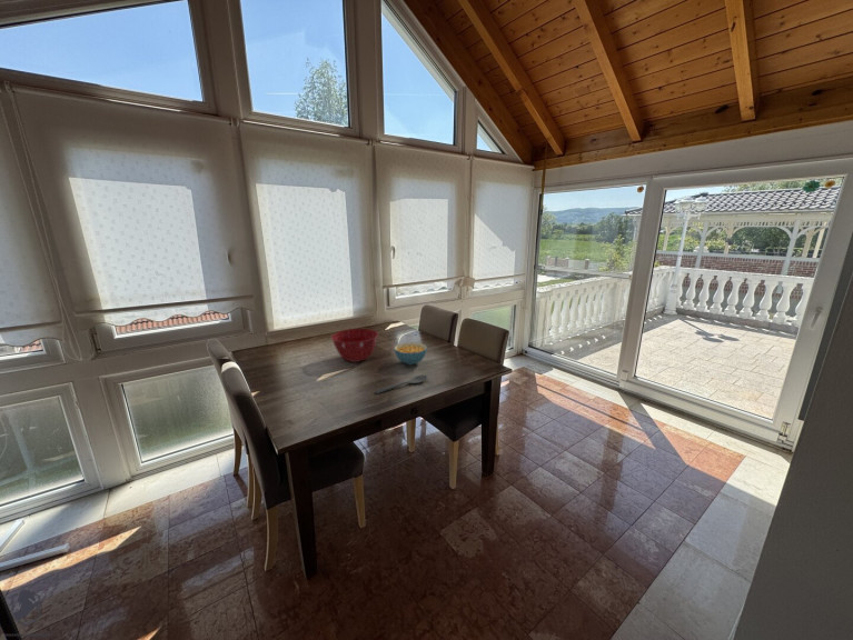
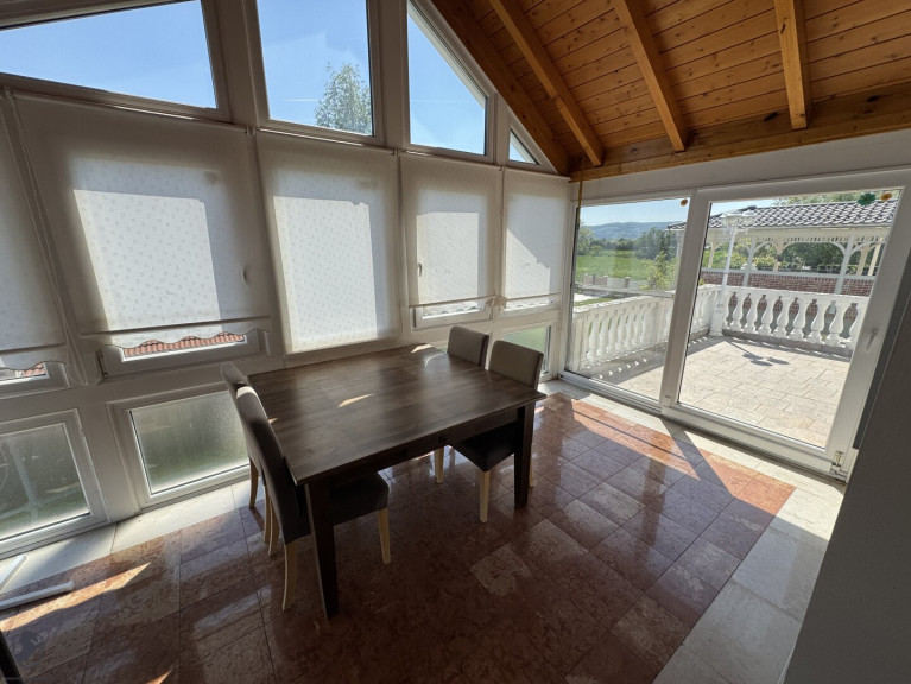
- mixing bowl [330,328,379,363]
- spoon [374,373,428,394]
- cereal bowl [393,341,428,366]
